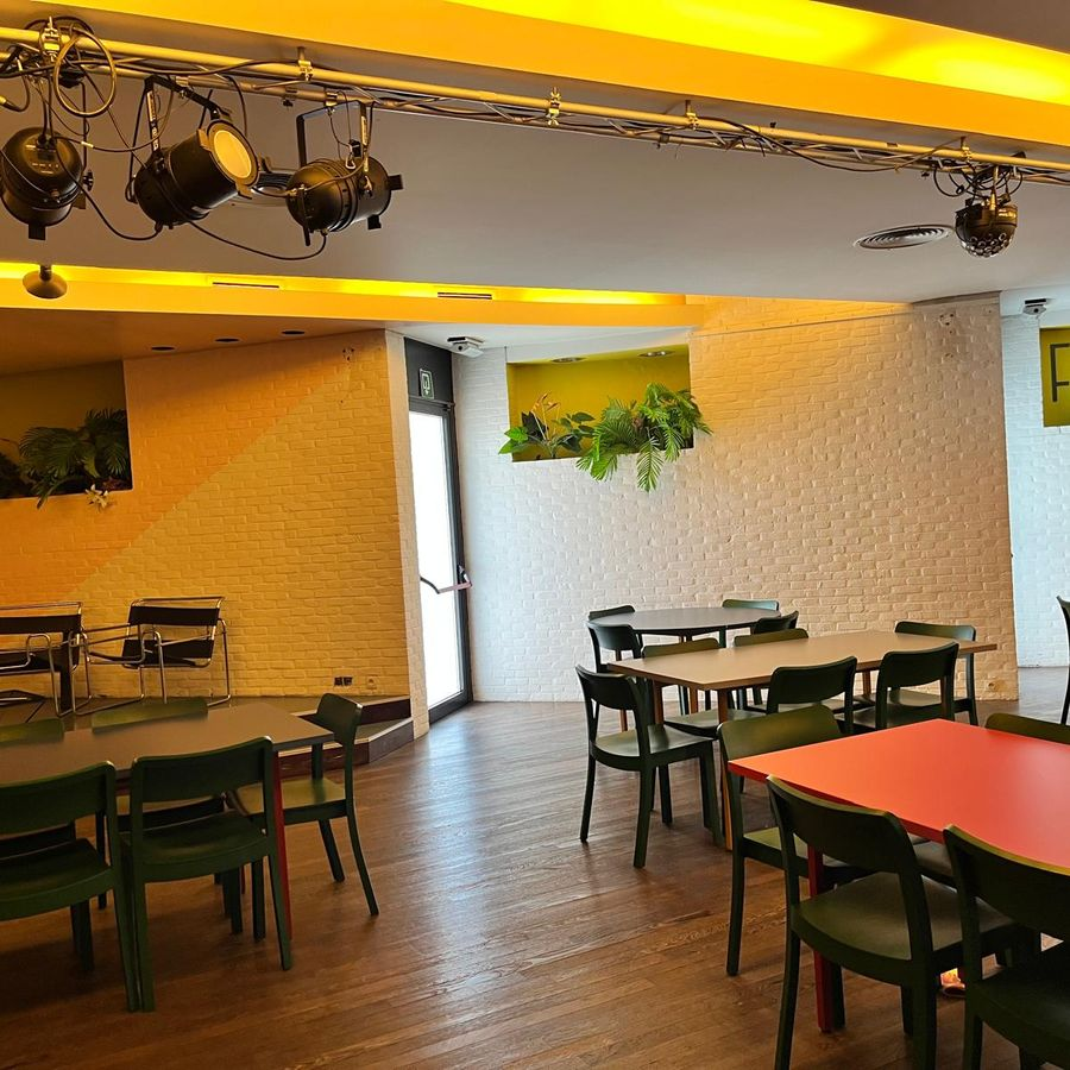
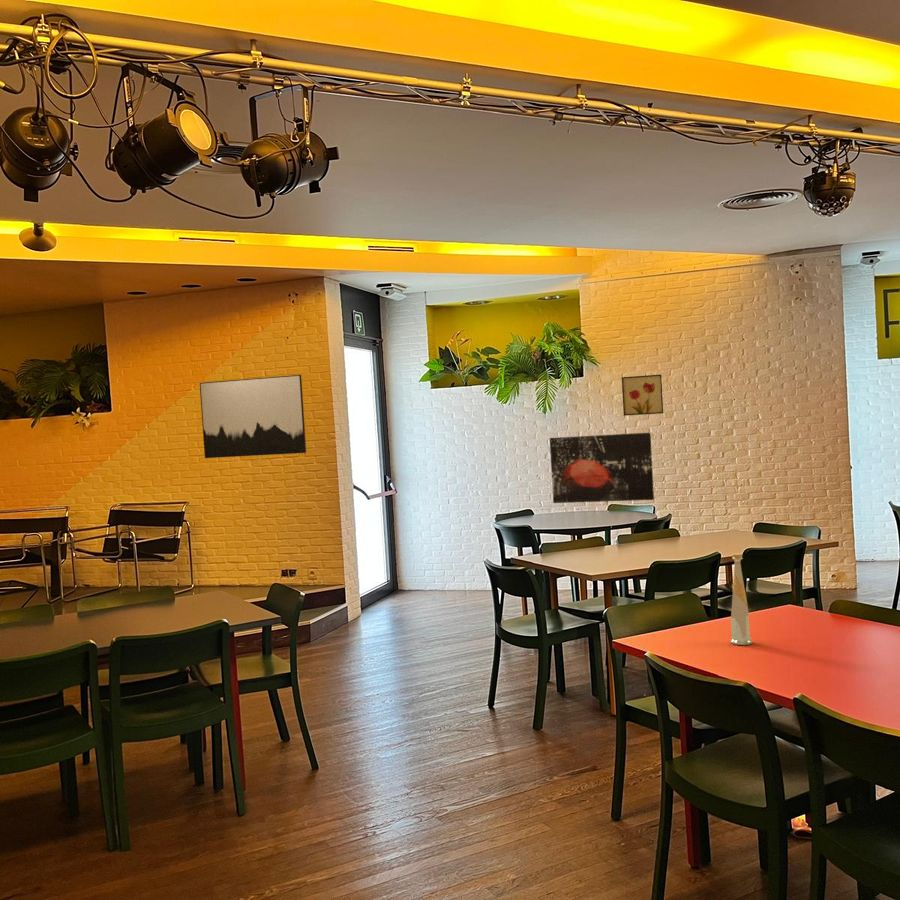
+ wall art [621,374,664,417]
+ wall art [199,374,307,459]
+ wall art [549,432,655,504]
+ bottle [730,552,753,646]
